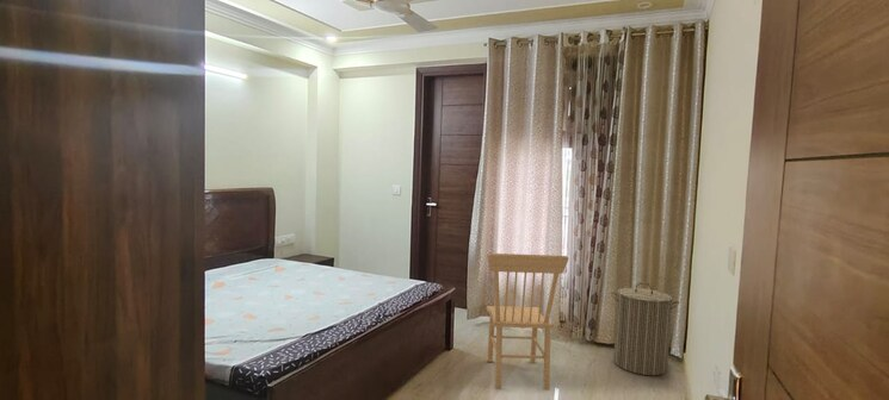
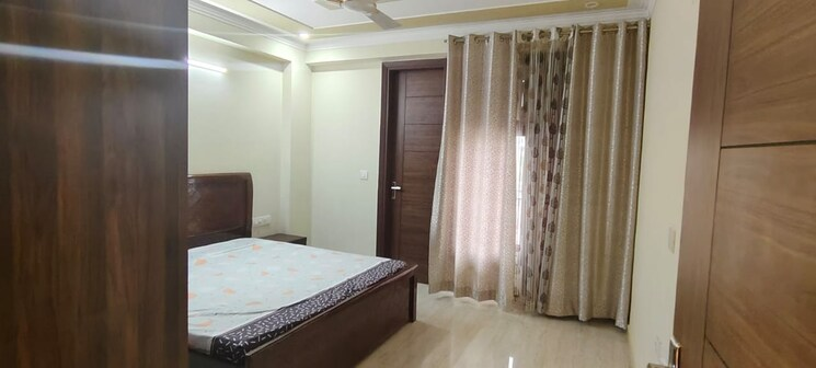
- laundry hamper [610,281,680,376]
- chair [484,252,569,390]
